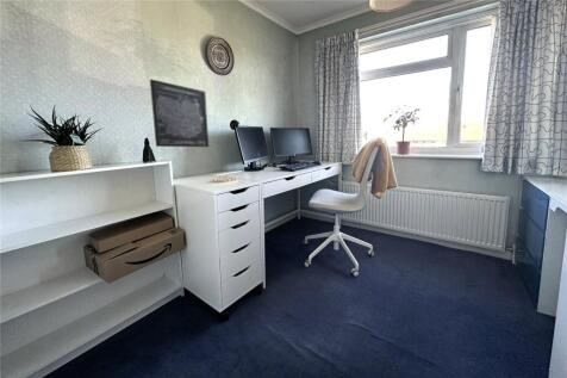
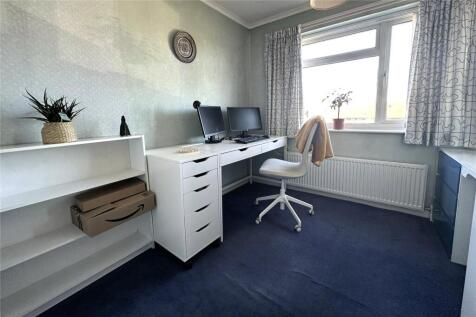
- wall art [149,78,210,148]
